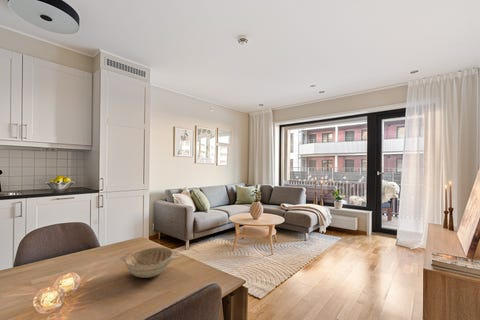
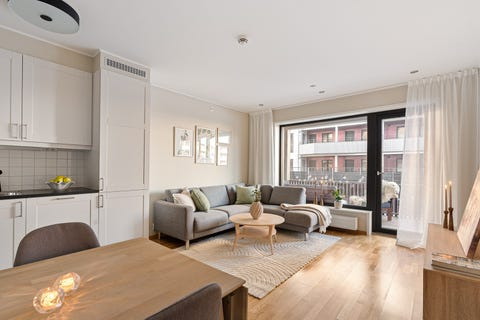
- decorative bowl [119,246,182,279]
